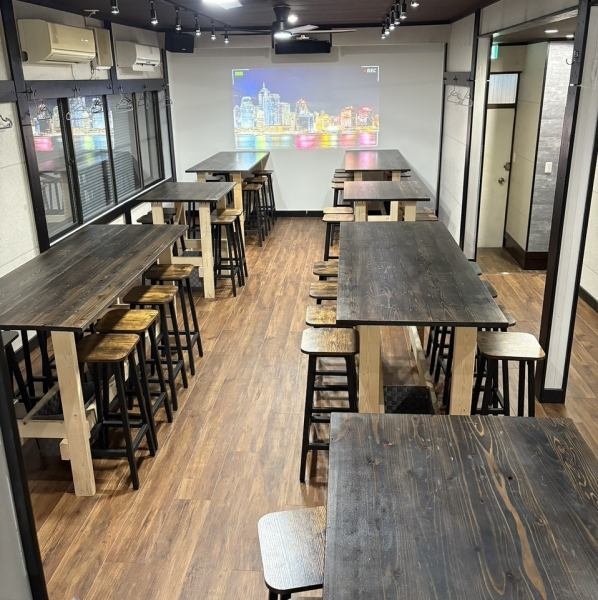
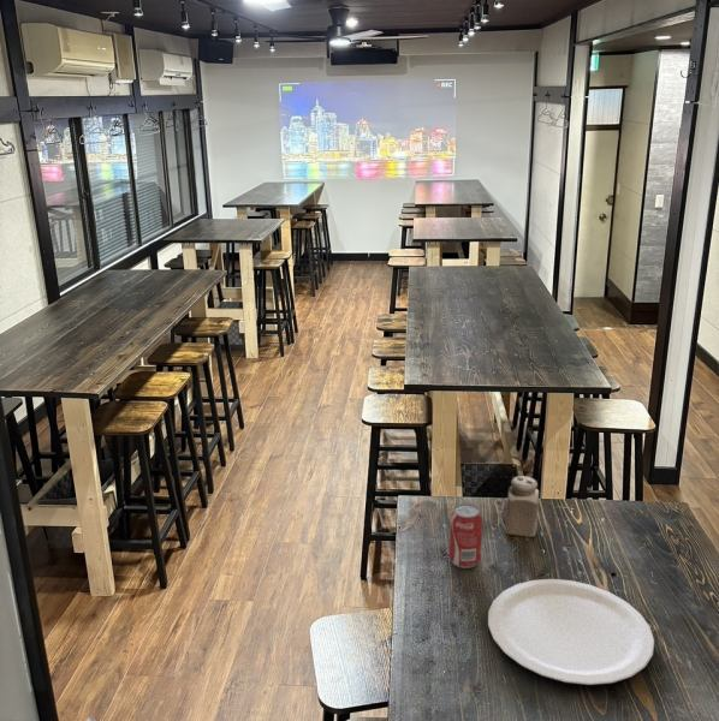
+ plate [487,578,655,686]
+ salt shaker [505,475,540,538]
+ beverage can [447,502,483,570]
